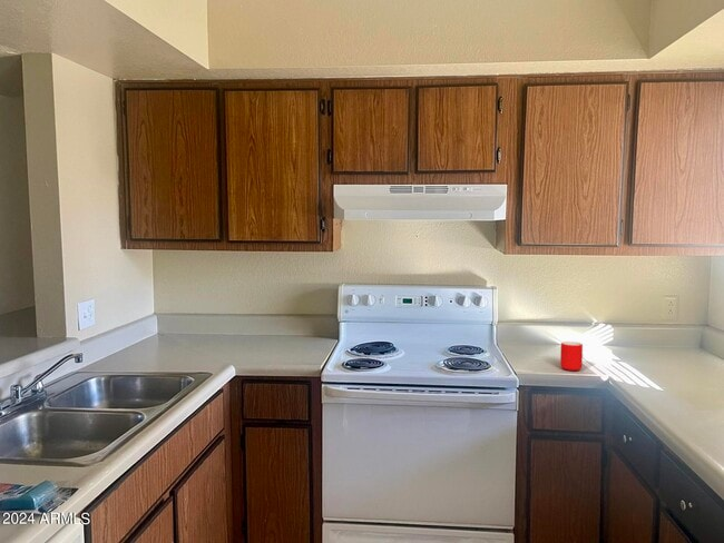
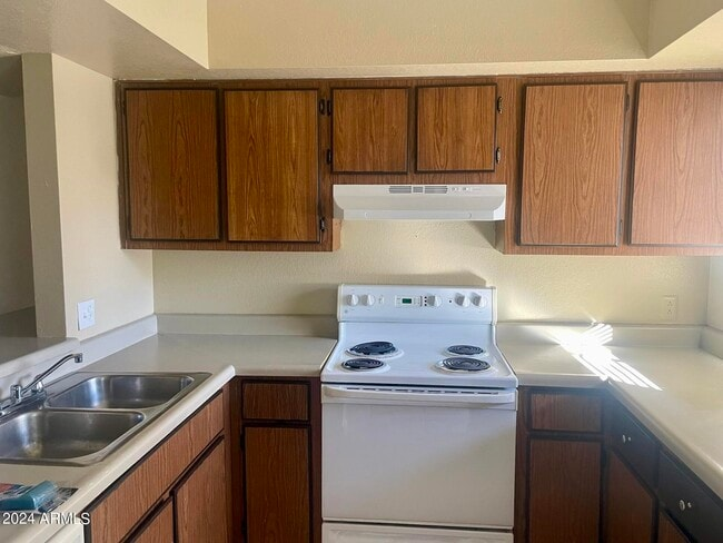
- mug [559,340,584,372]
